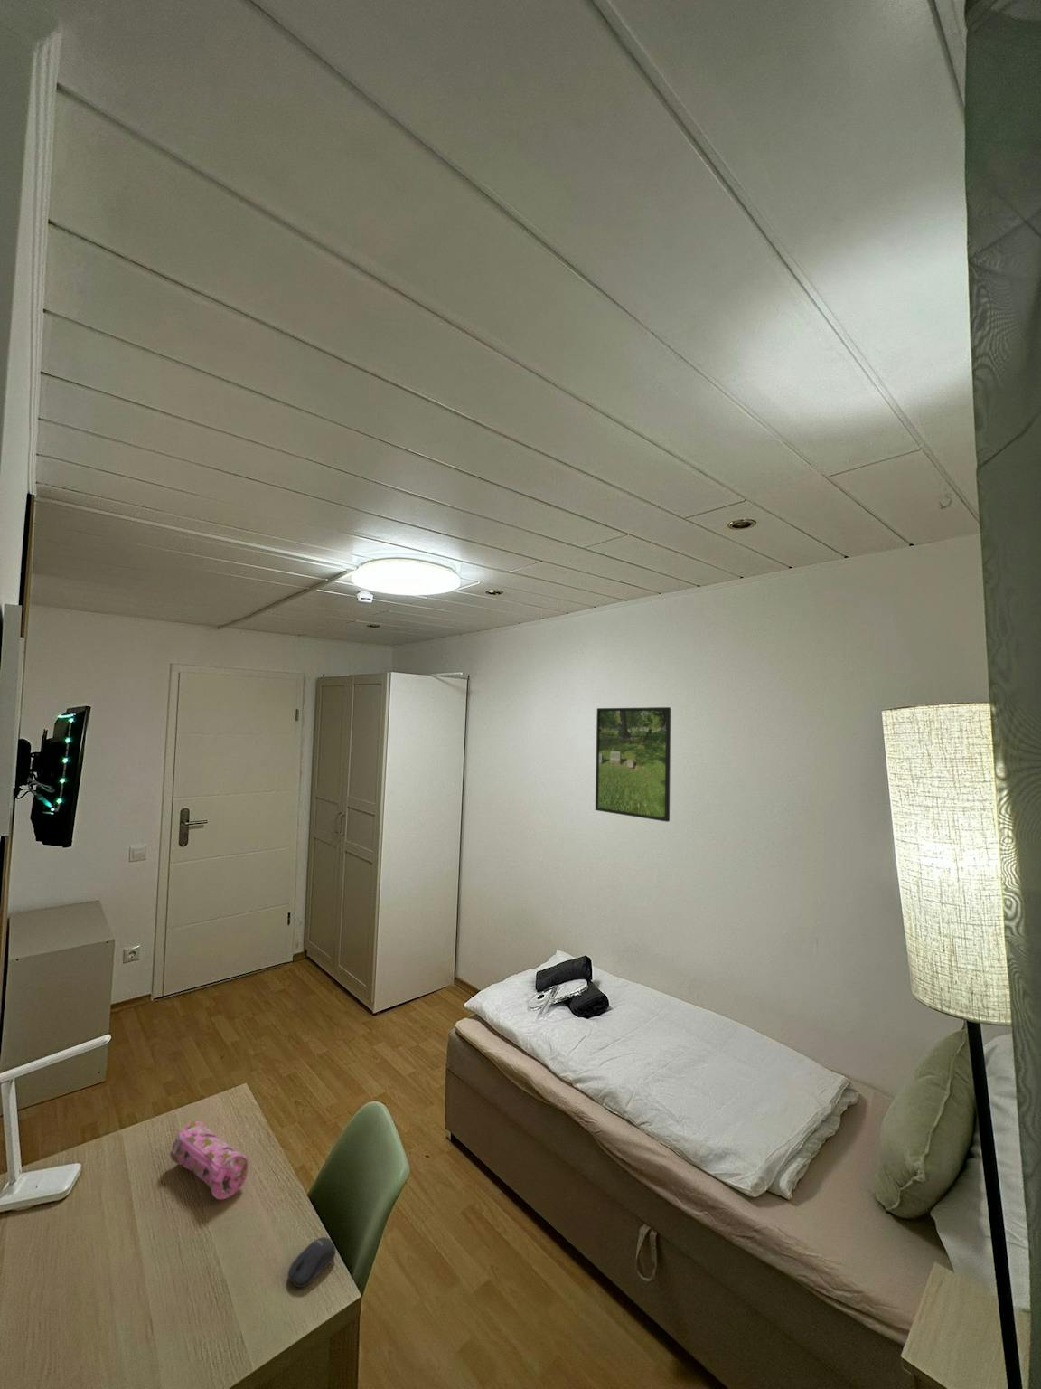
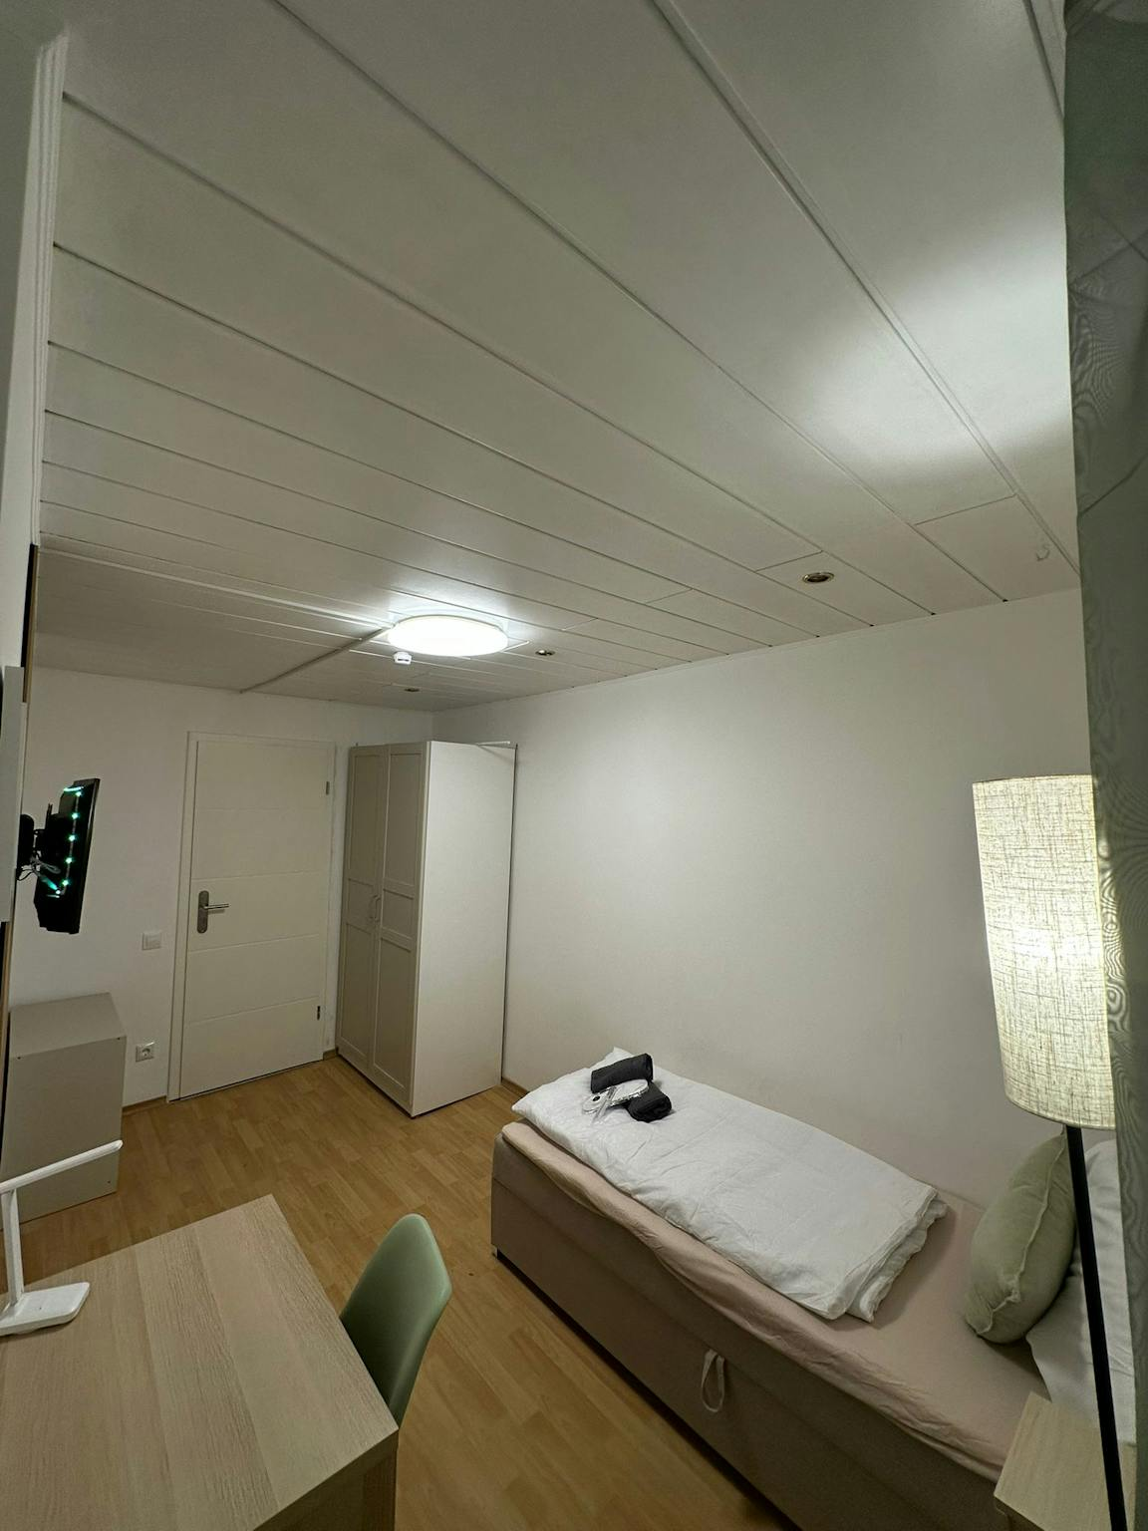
- computer mouse [288,1236,337,1287]
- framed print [595,707,671,822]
- pencil case [169,1120,249,1200]
